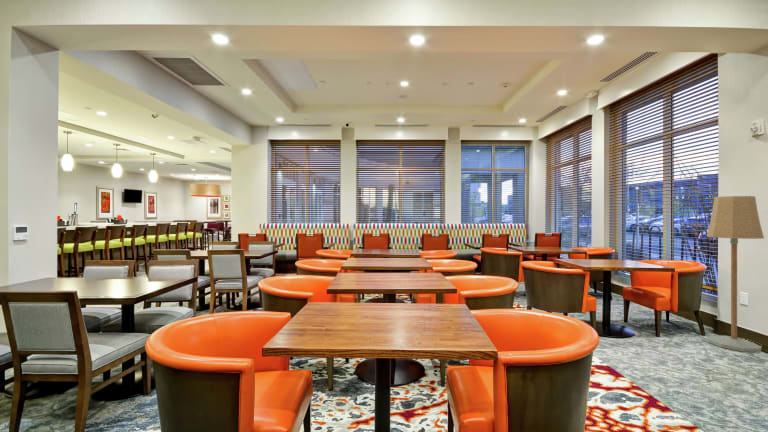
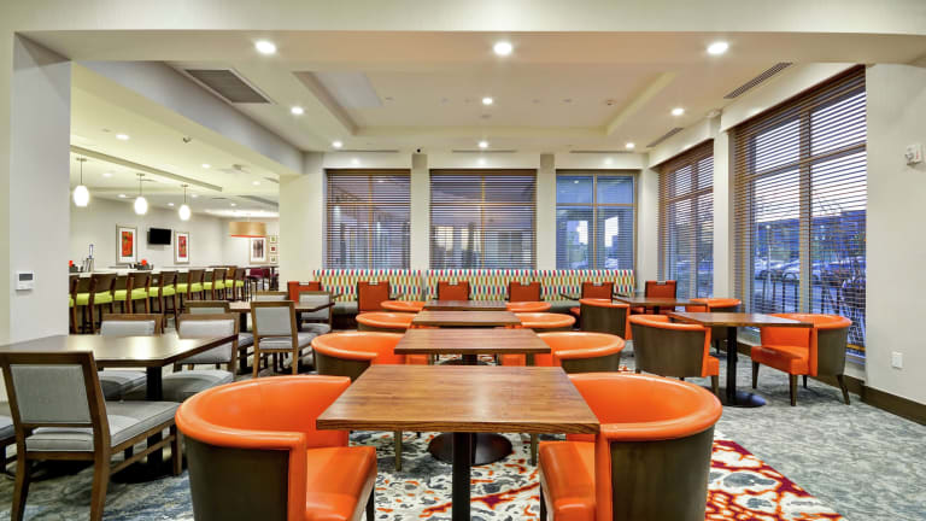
- floor lamp [706,195,765,353]
